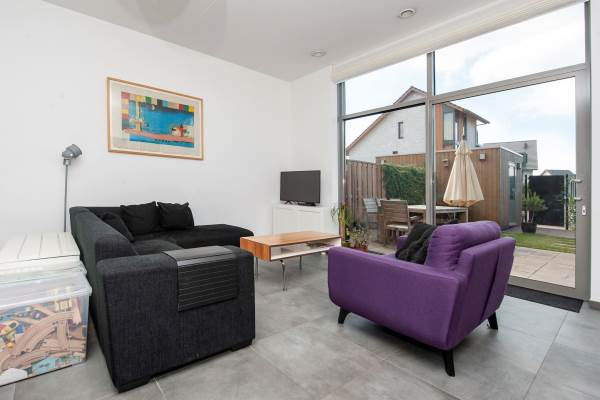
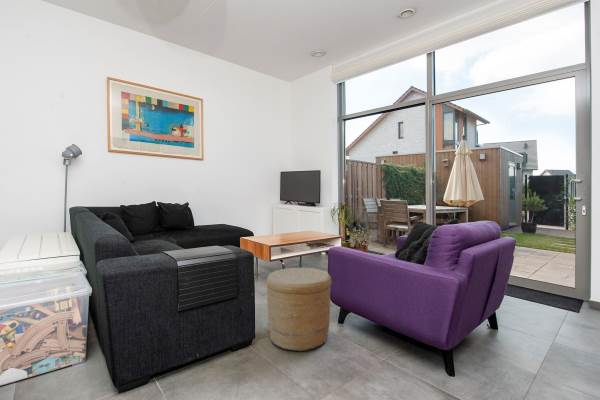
+ woven basket [265,267,332,352]
